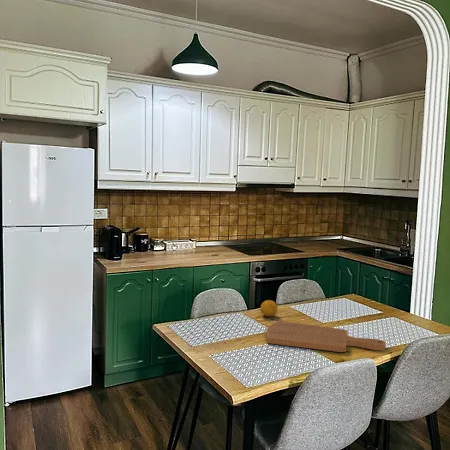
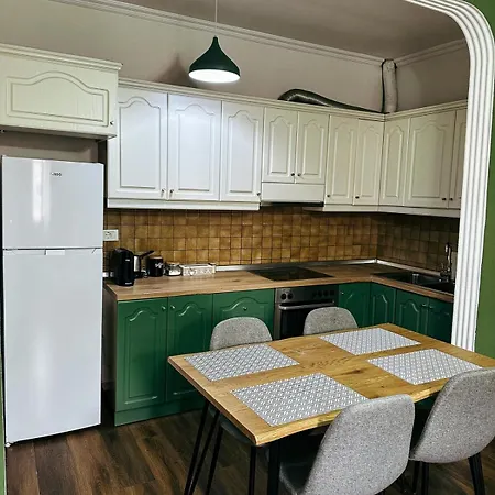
- cutting board [265,320,387,353]
- fruit [259,299,278,317]
